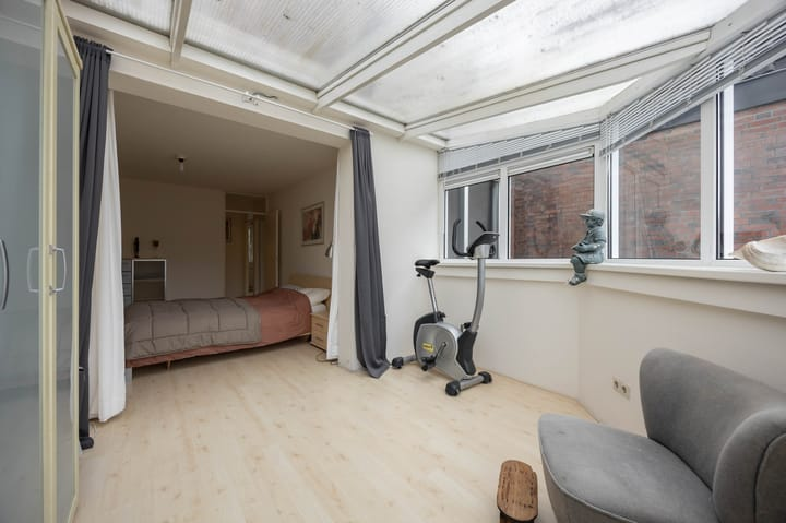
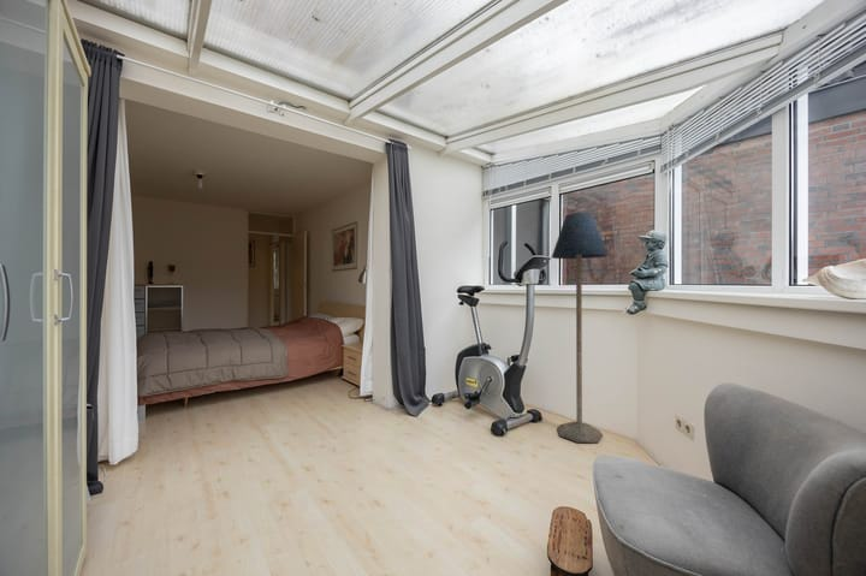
+ floor lamp [551,212,610,444]
